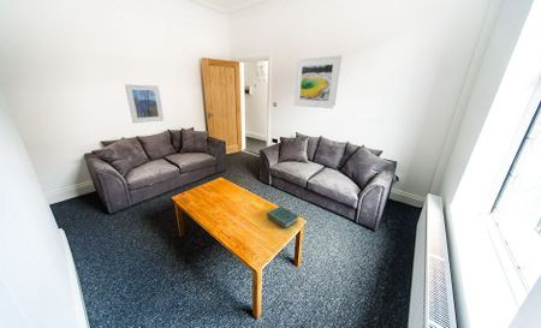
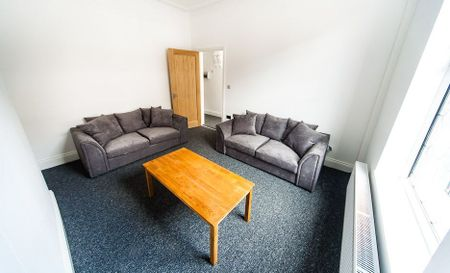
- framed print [124,83,165,124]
- book [266,205,301,229]
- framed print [293,54,343,109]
